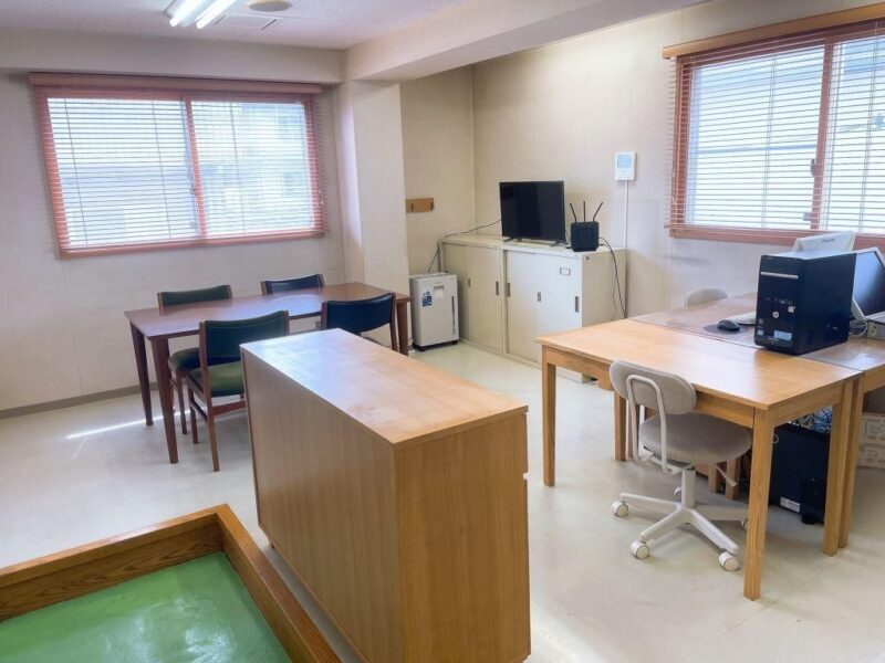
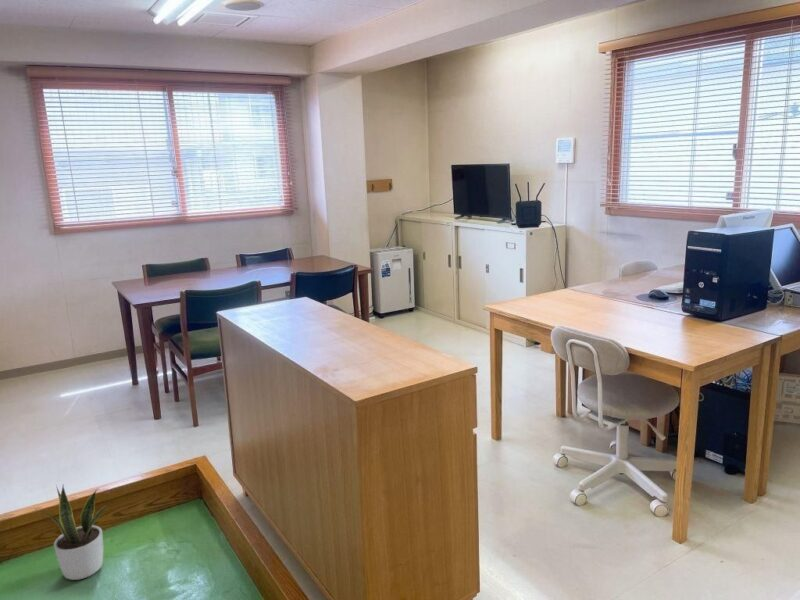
+ potted plant [36,485,111,581]
